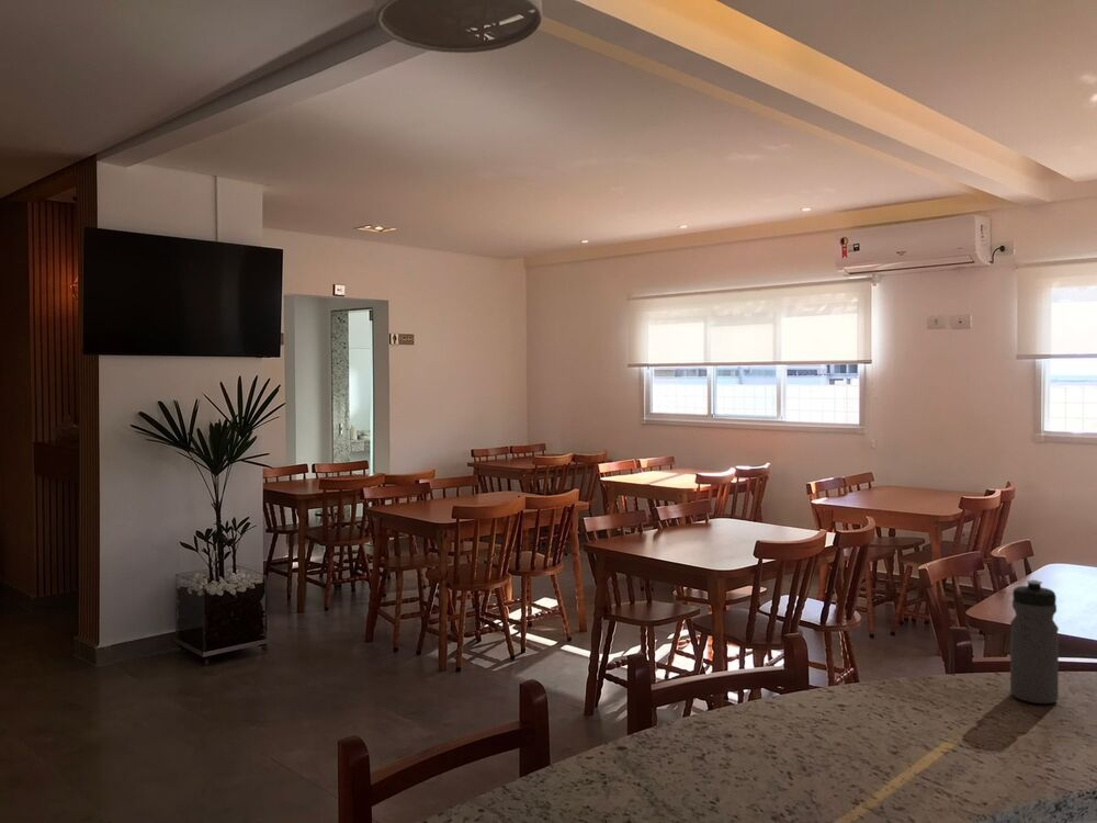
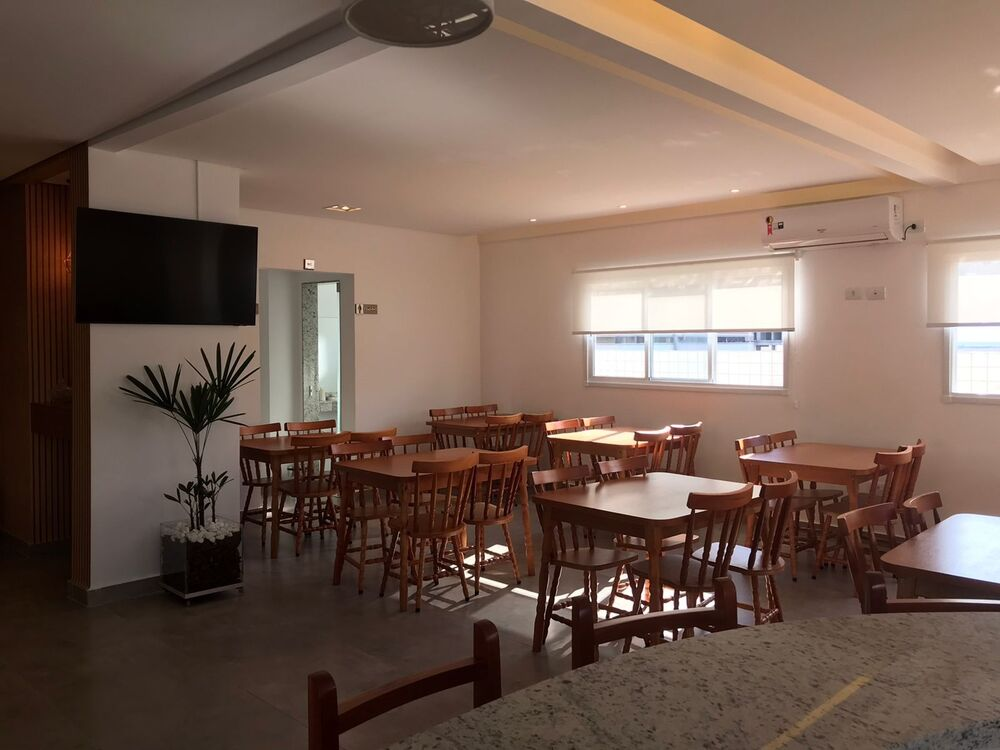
- water bottle [1009,579,1060,704]
